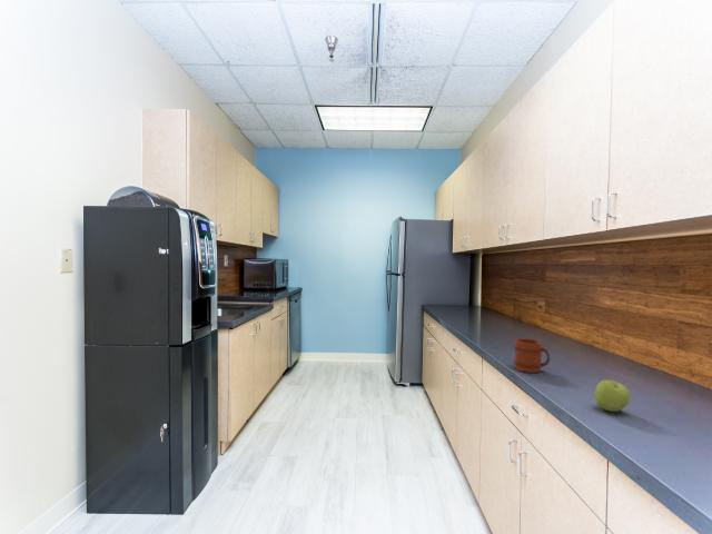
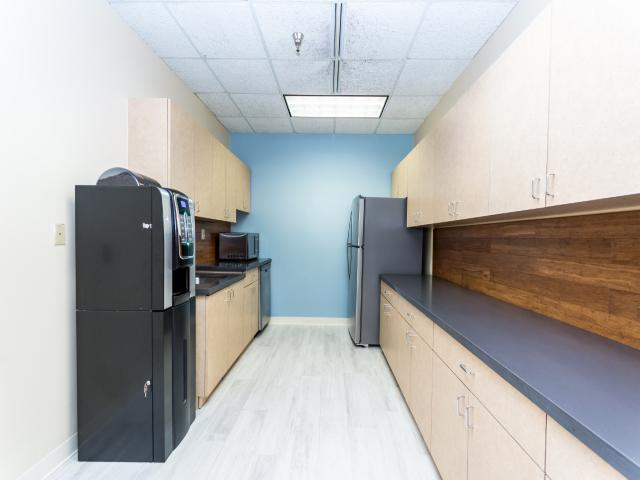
- apple [594,379,632,413]
- mug [513,337,551,374]
